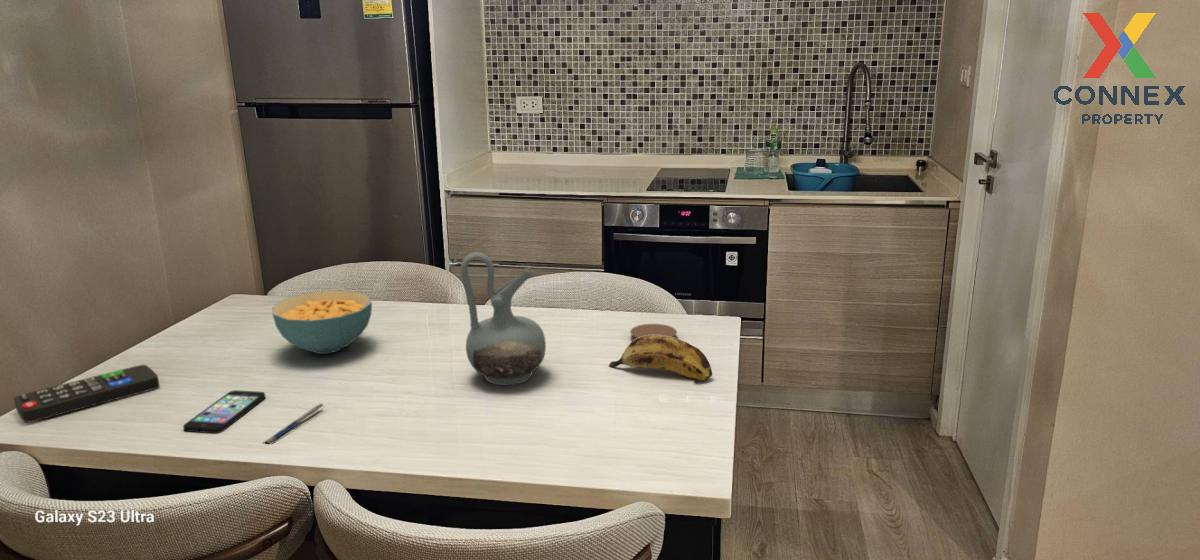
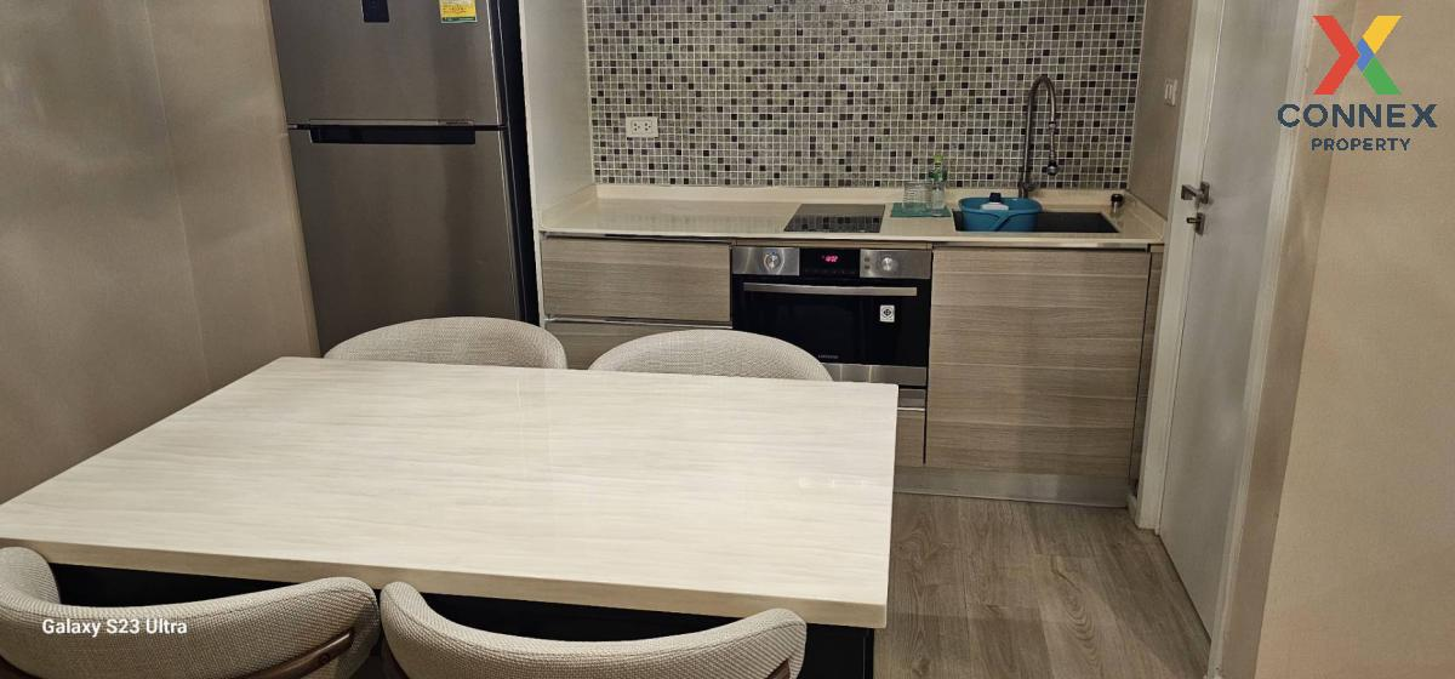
- smartphone [182,389,266,434]
- cereal bowl [271,290,373,355]
- remote control [13,364,161,424]
- pen [262,403,326,445]
- banana [608,335,713,382]
- coaster [629,323,678,341]
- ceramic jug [460,251,547,386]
